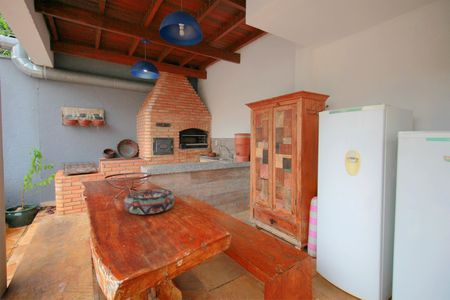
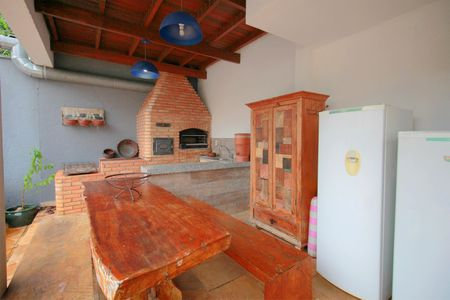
- decorative bowl [123,188,176,215]
